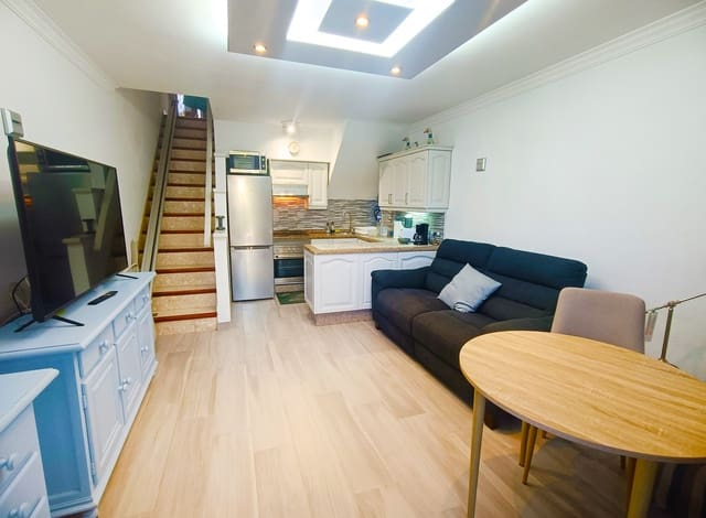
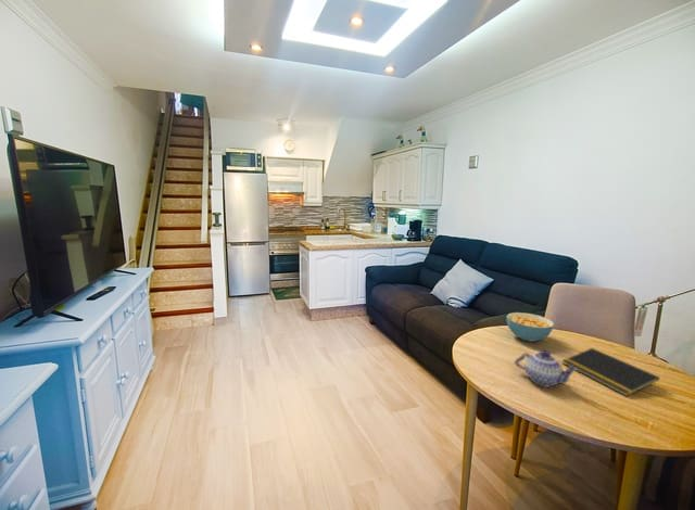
+ notepad [561,347,660,397]
+ cereal bowl [505,311,555,343]
+ teapot [514,349,578,388]
